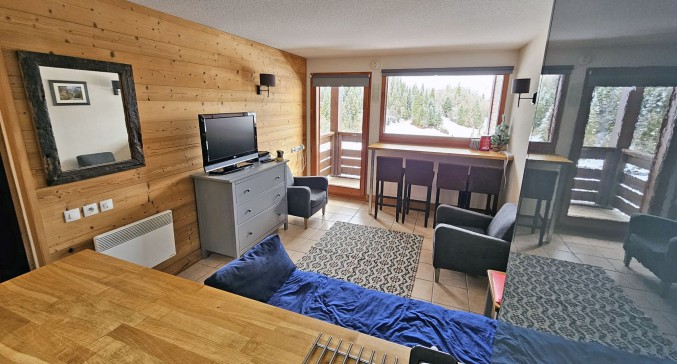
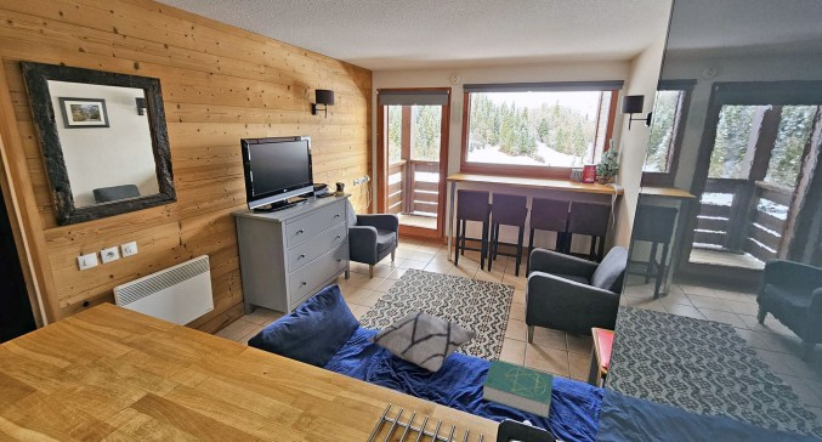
+ decorative pillow [367,308,480,373]
+ book [481,358,555,420]
